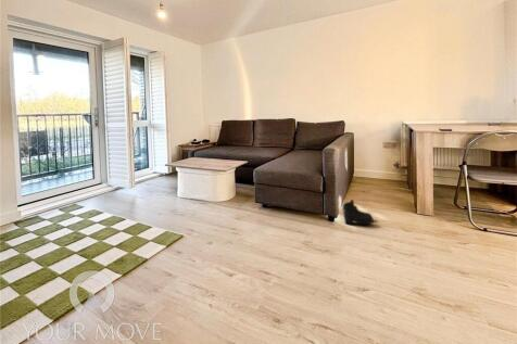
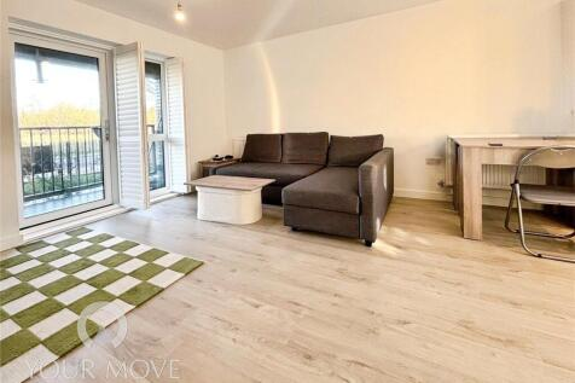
- boots [341,199,375,226]
